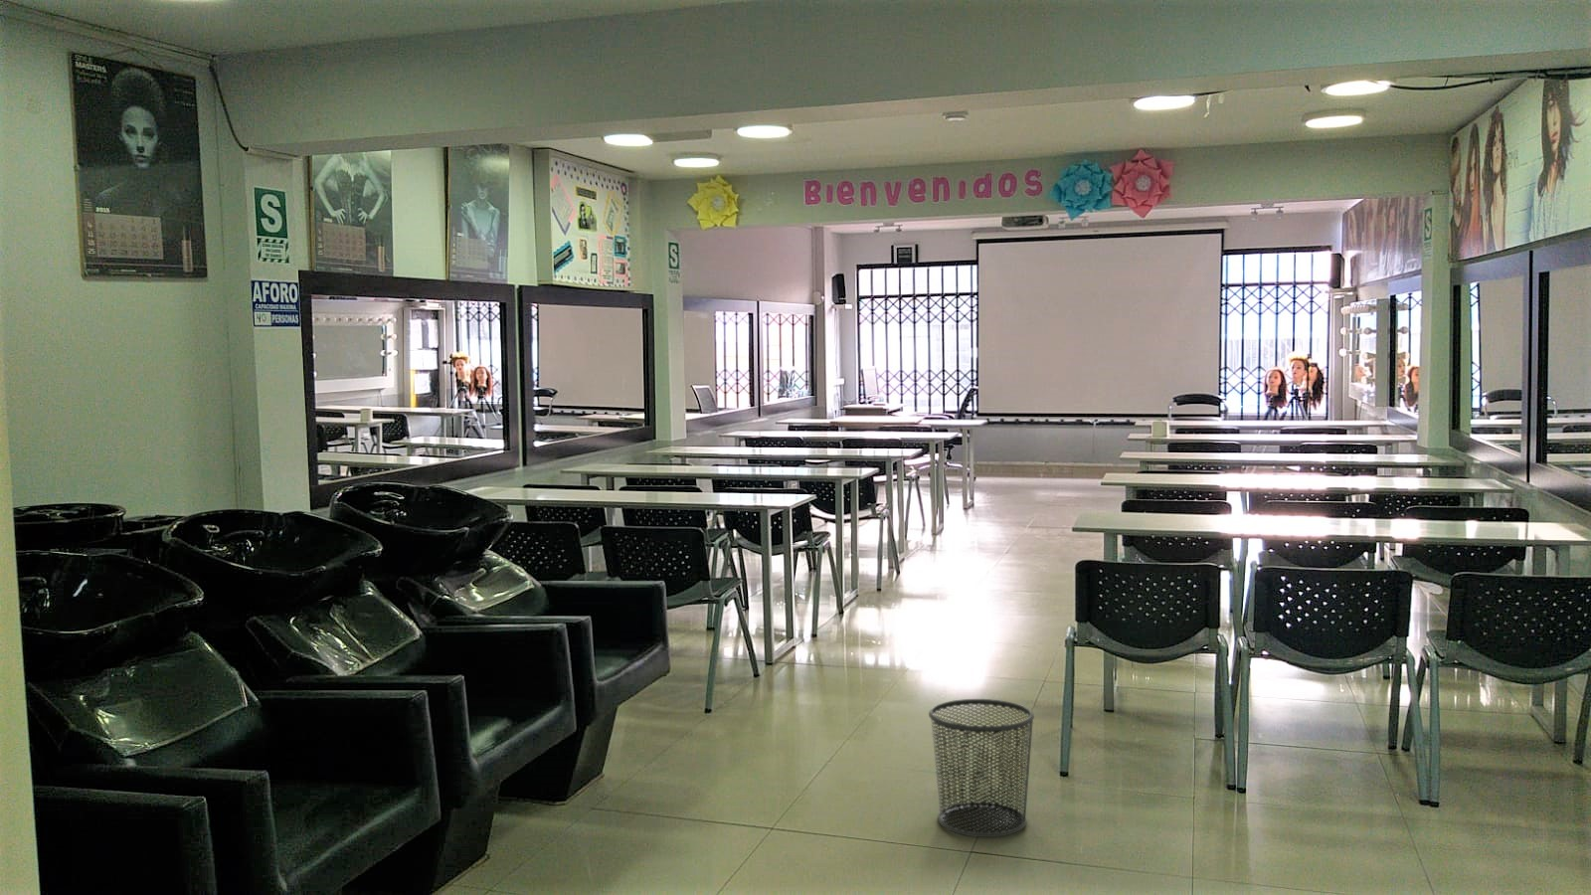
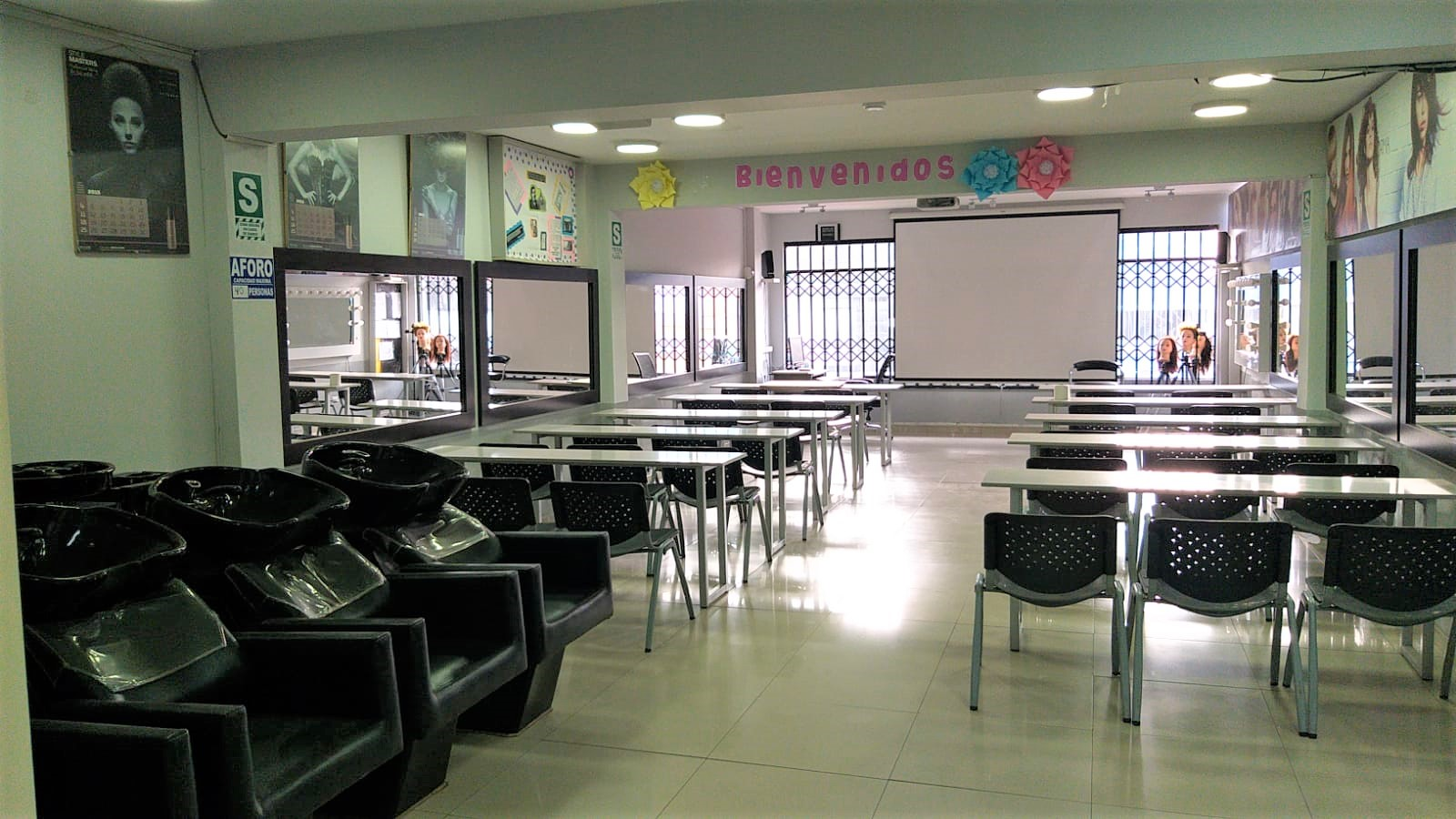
- waste bin [928,698,1035,838]
